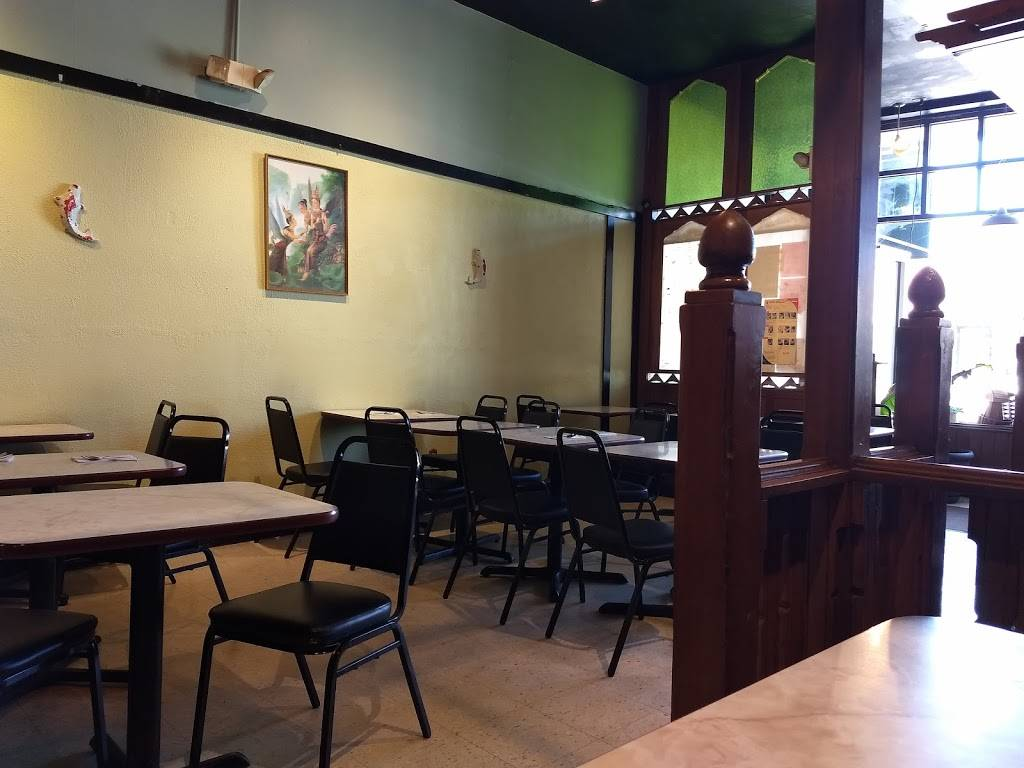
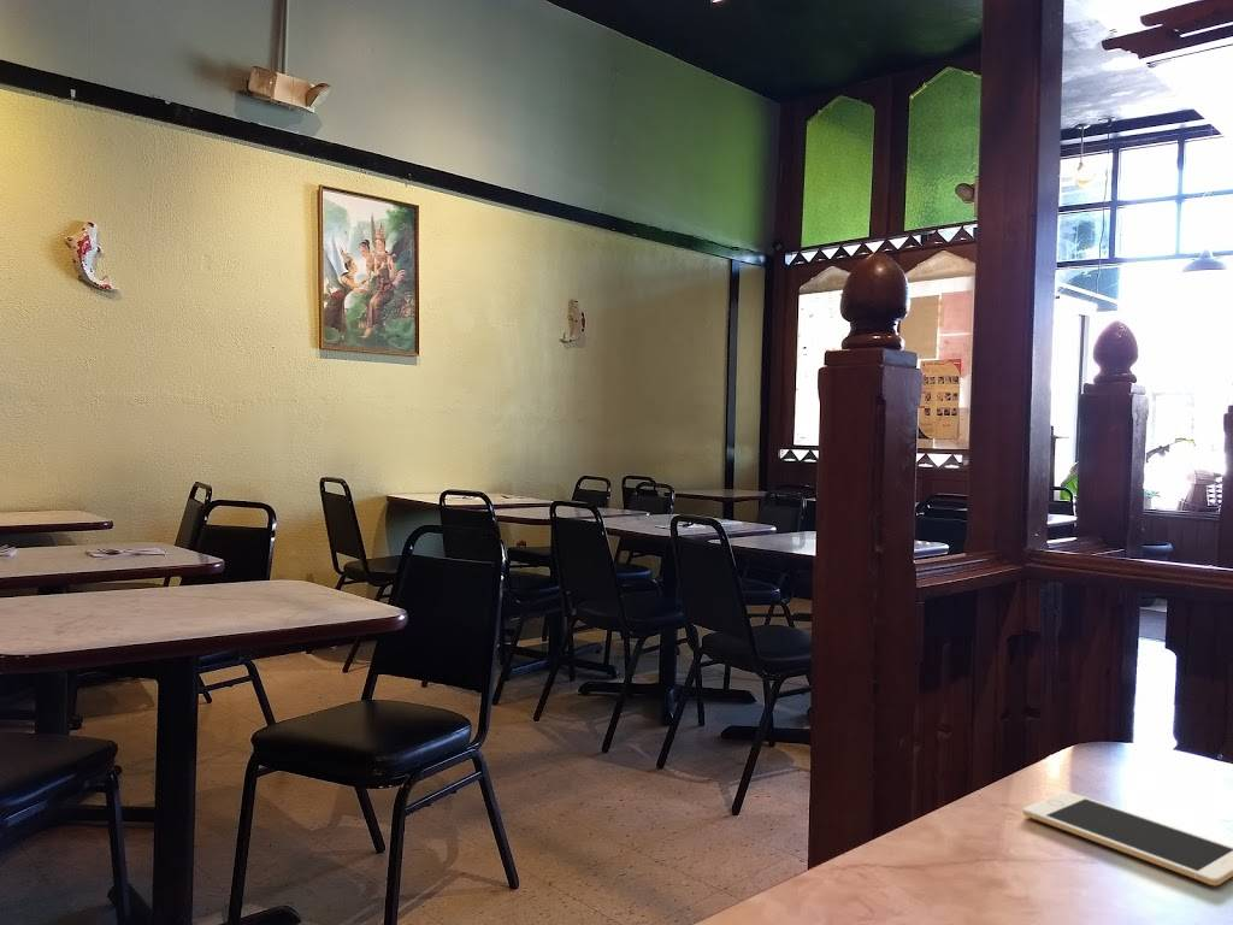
+ cell phone [1022,790,1233,886]
